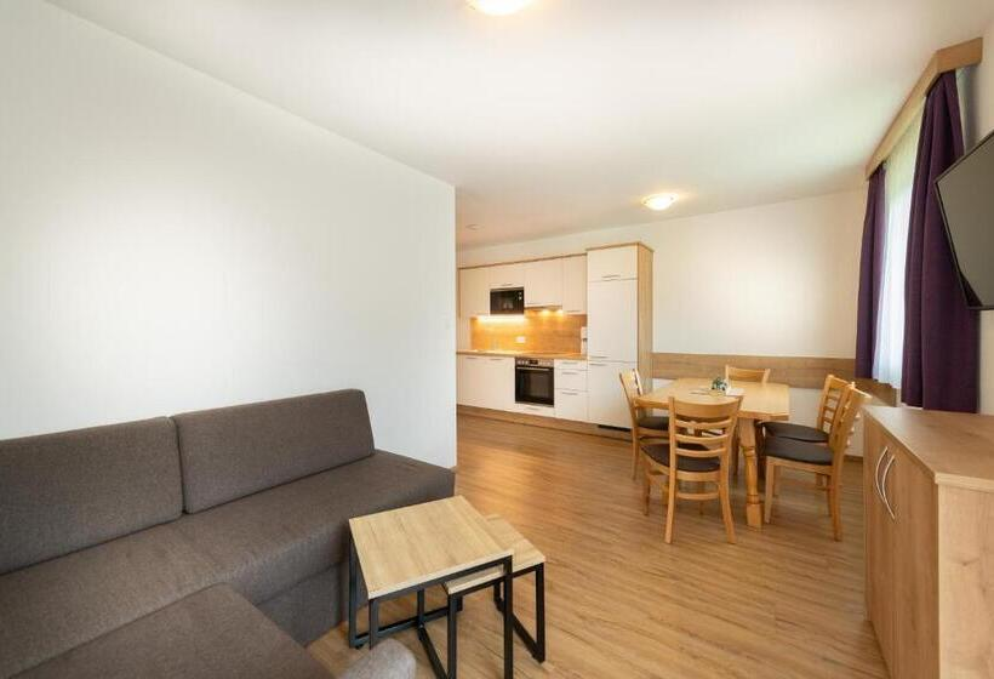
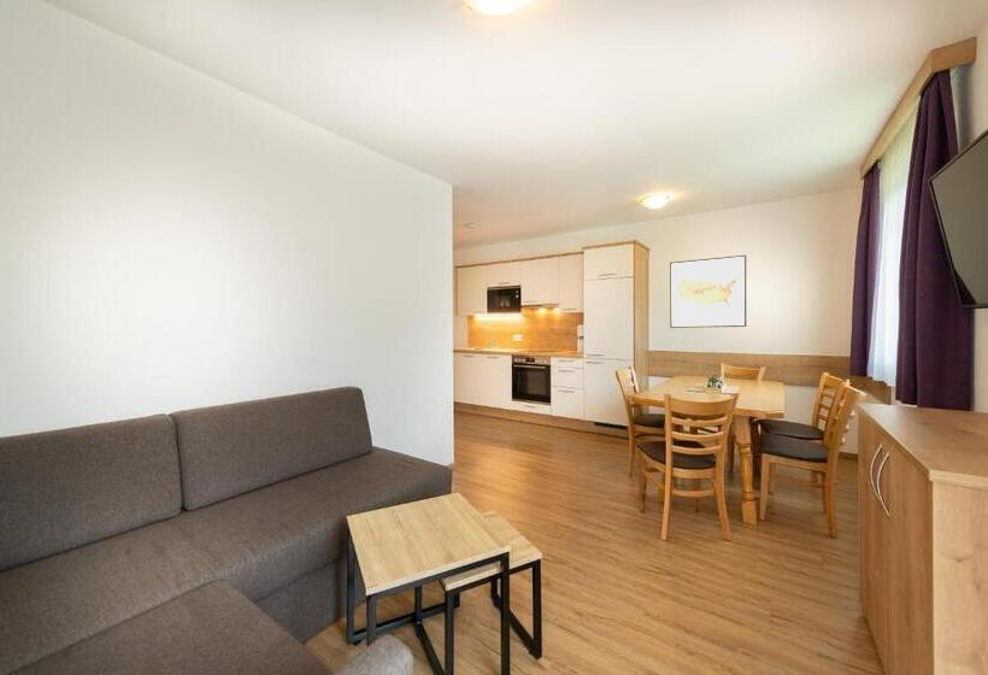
+ wall art [669,254,747,329]
